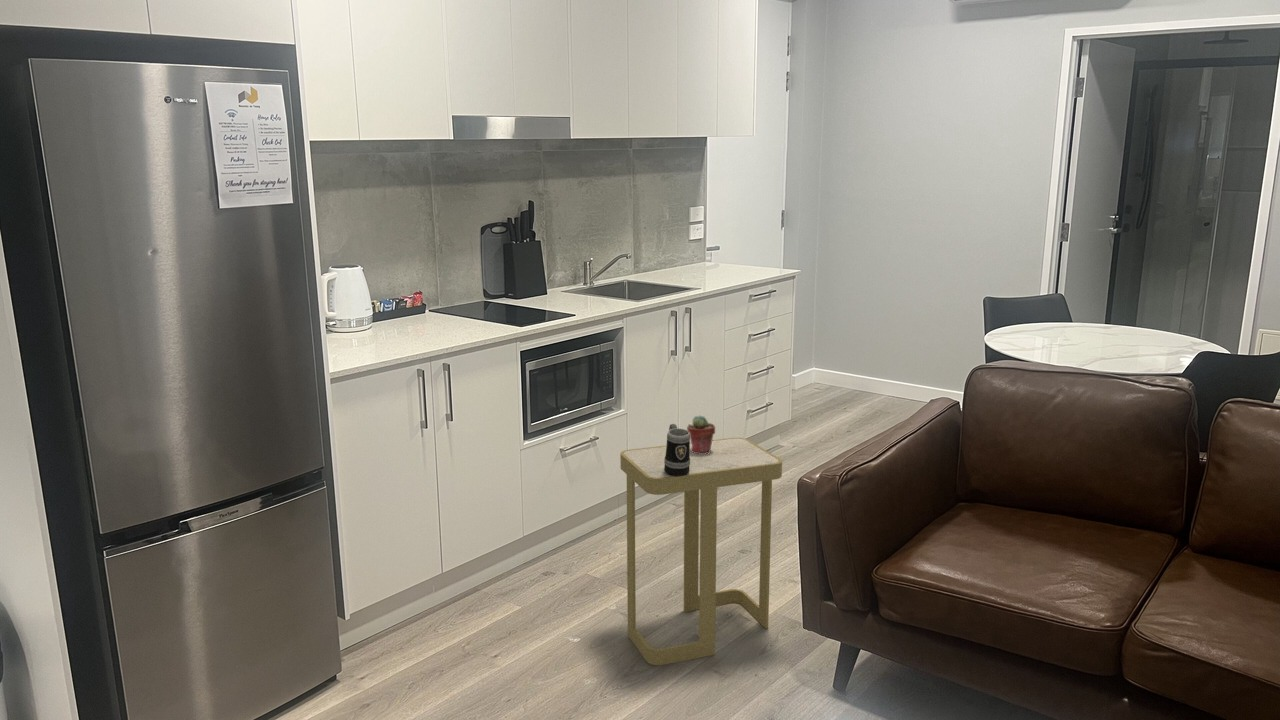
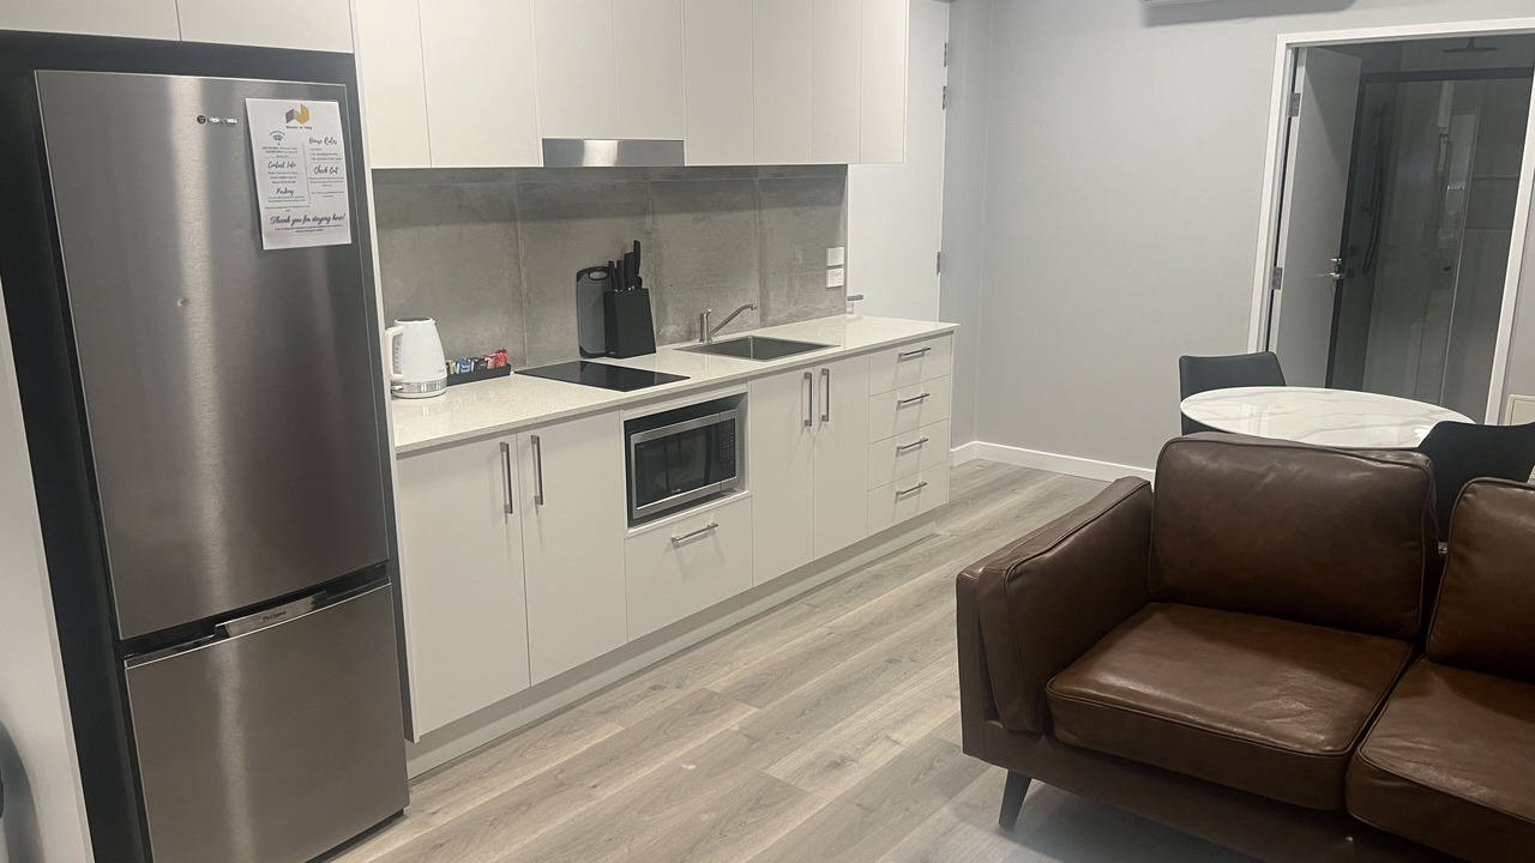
- potted succulent [686,414,716,454]
- mug [664,423,691,476]
- side table [619,437,783,666]
